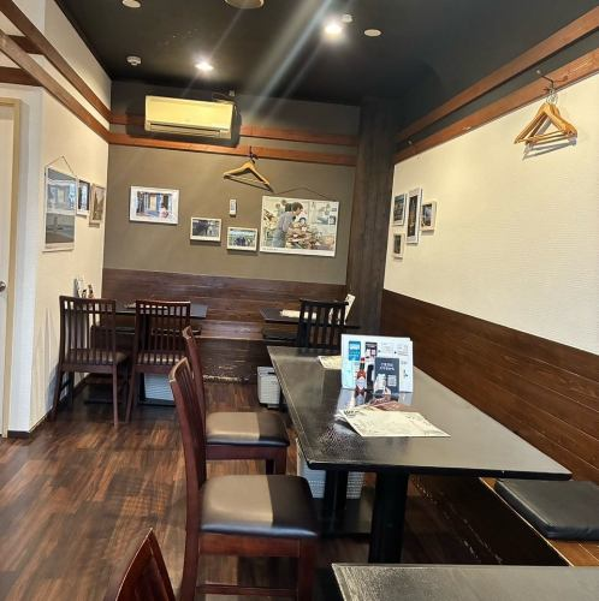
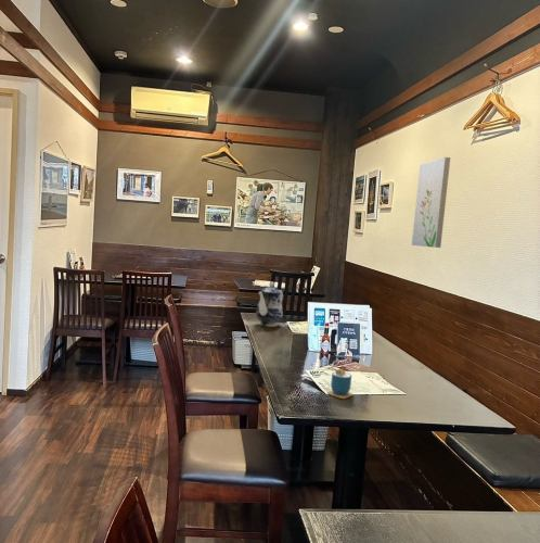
+ teapot [255,281,284,328]
+ cup [326,358,353,400]
+ wall art [411,156,451,249]
